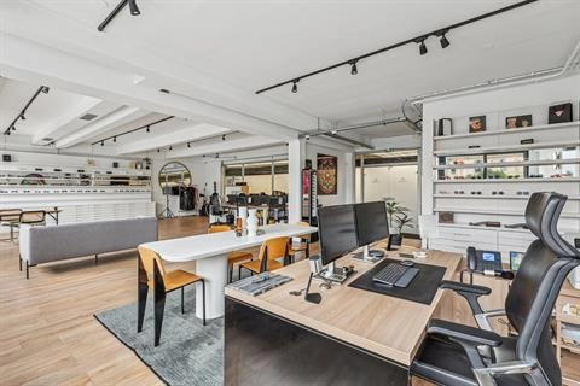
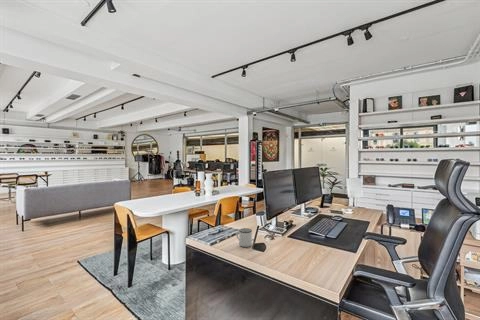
+ mug [235,227,253,248]
